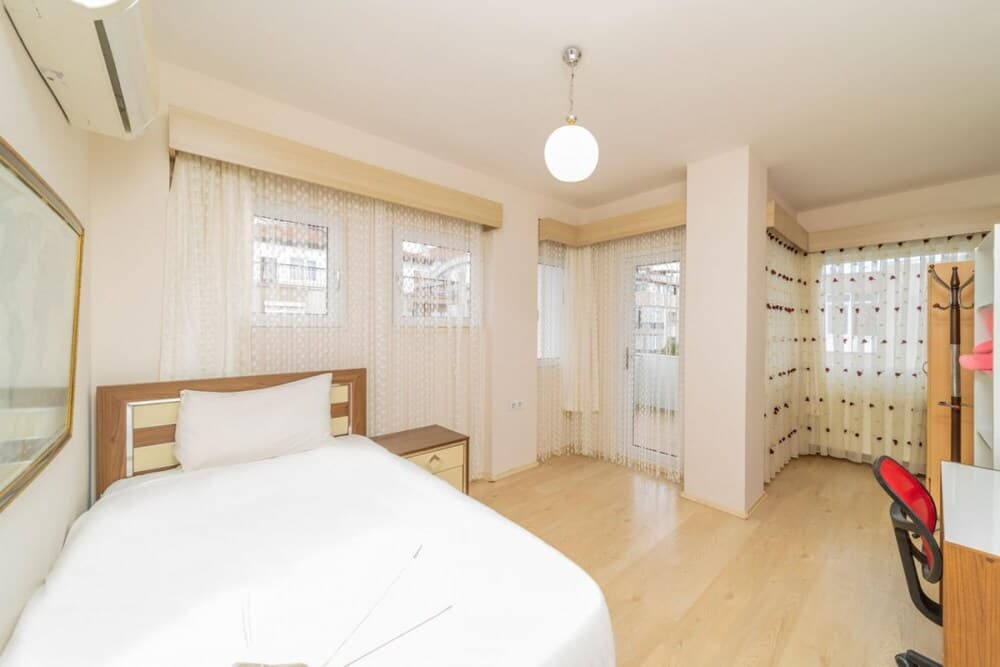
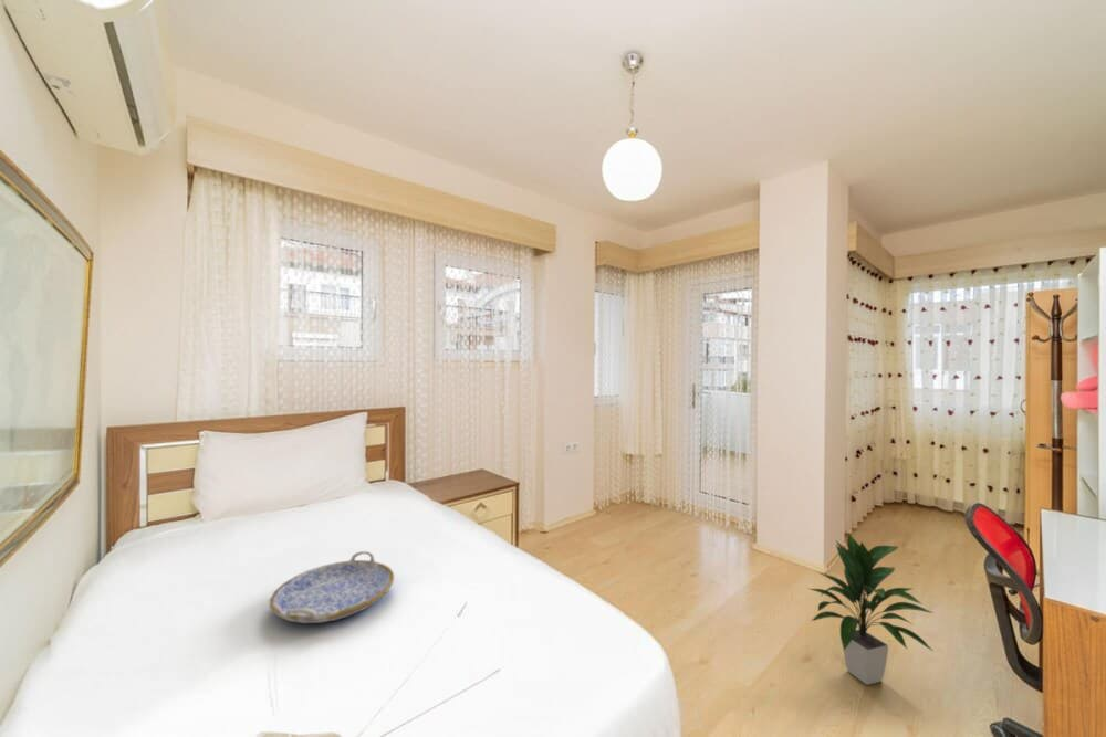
+ serving tray [269,550,395,624]
+ indoor plant [805,533,935,686]
